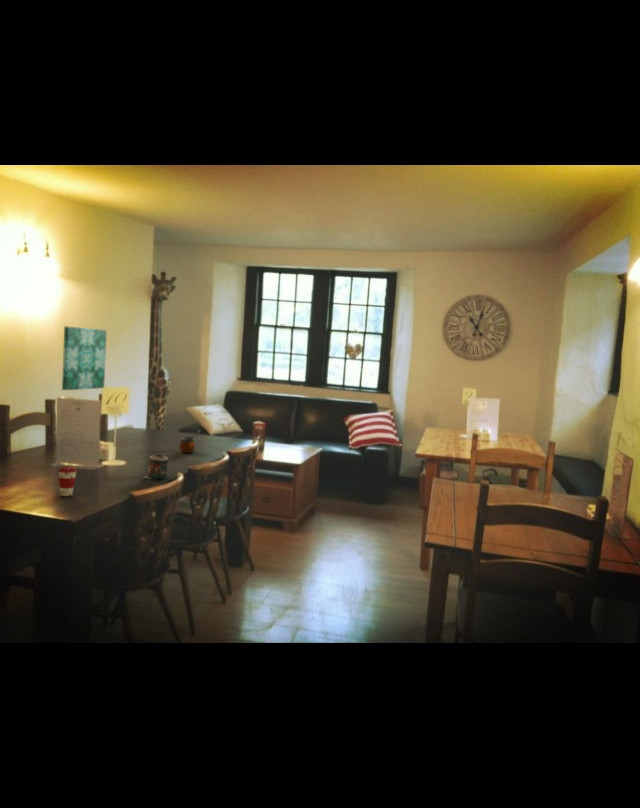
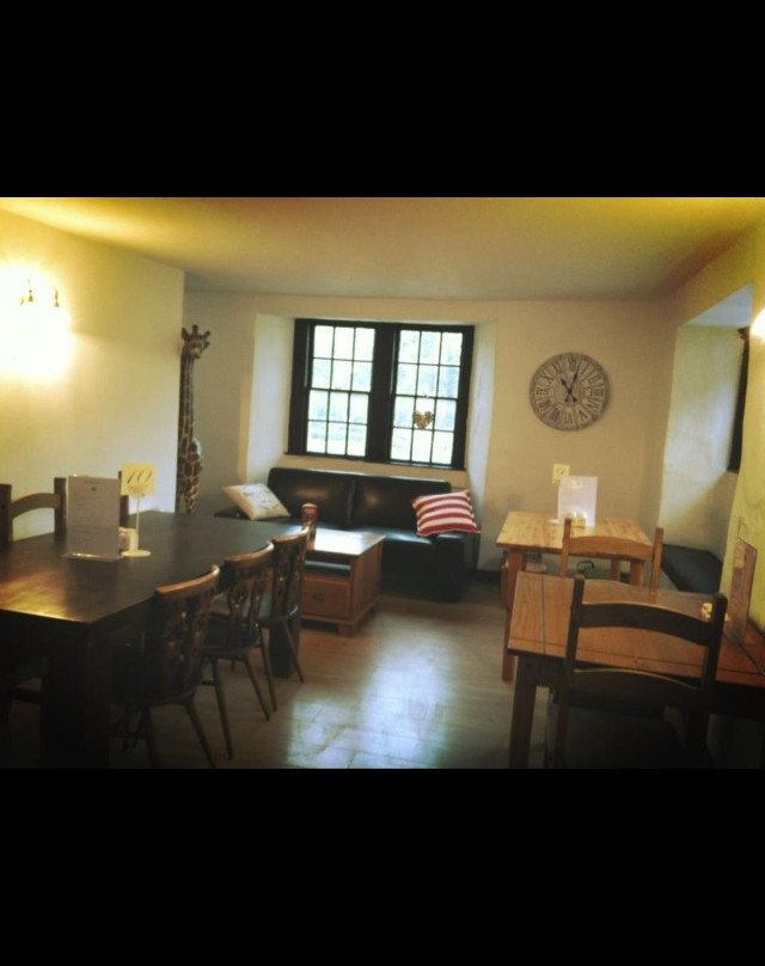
- gourd [178,432,201,454]
- wall art [61,325,108,391]
- candle [142,453,169,481]
- coffee cup [57,466,78,497]
